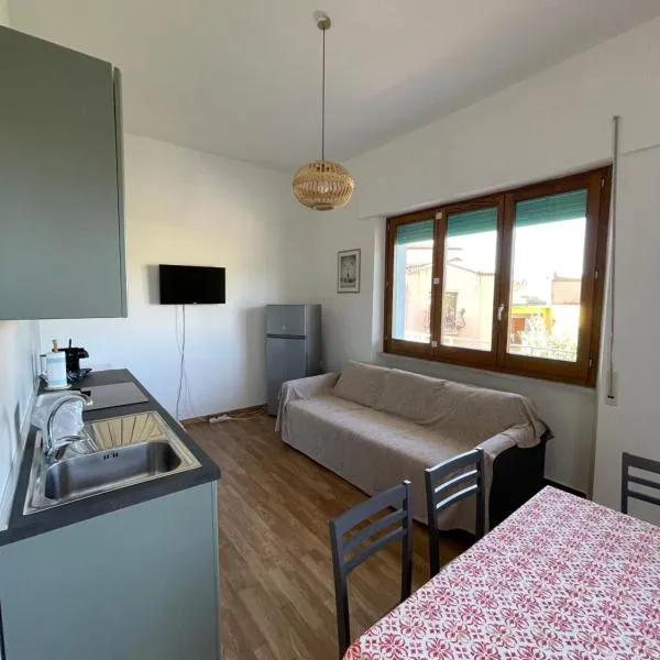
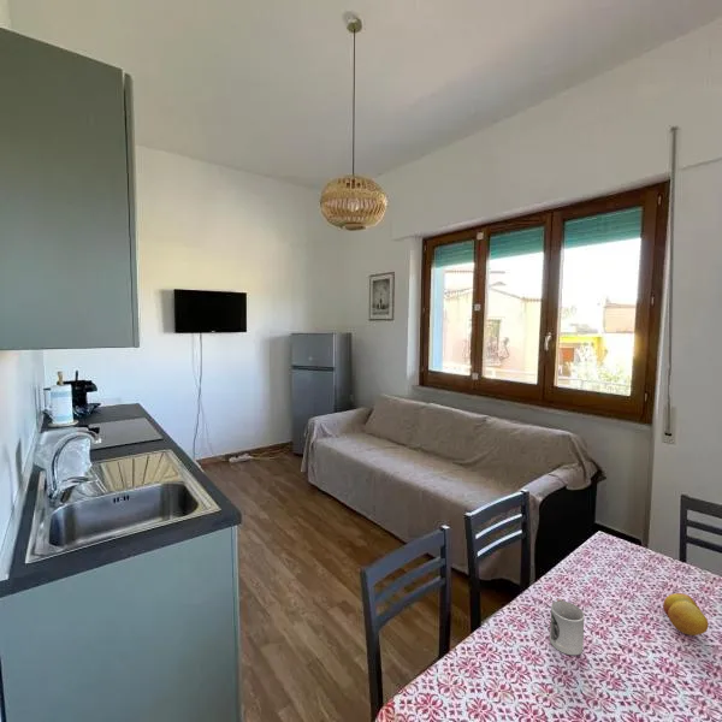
+ fruit [662,592,710,637]
+ cup [549,597,585,656]
